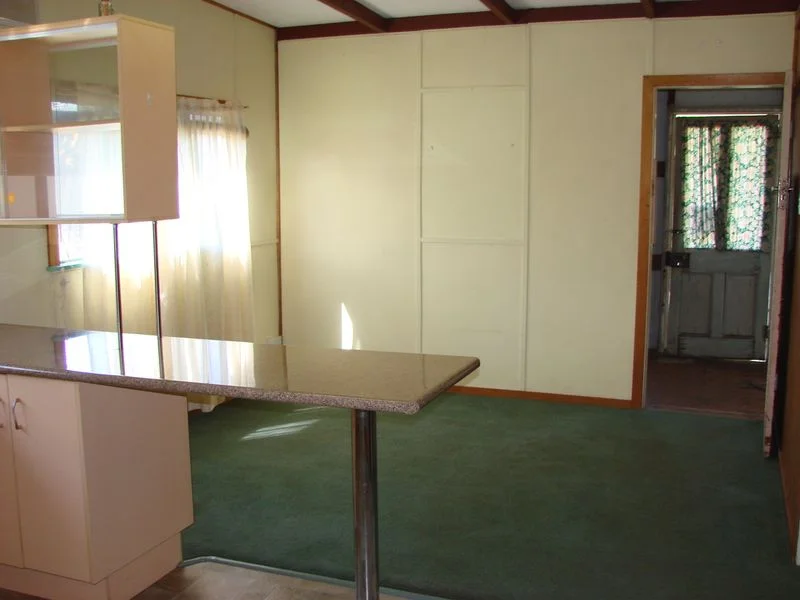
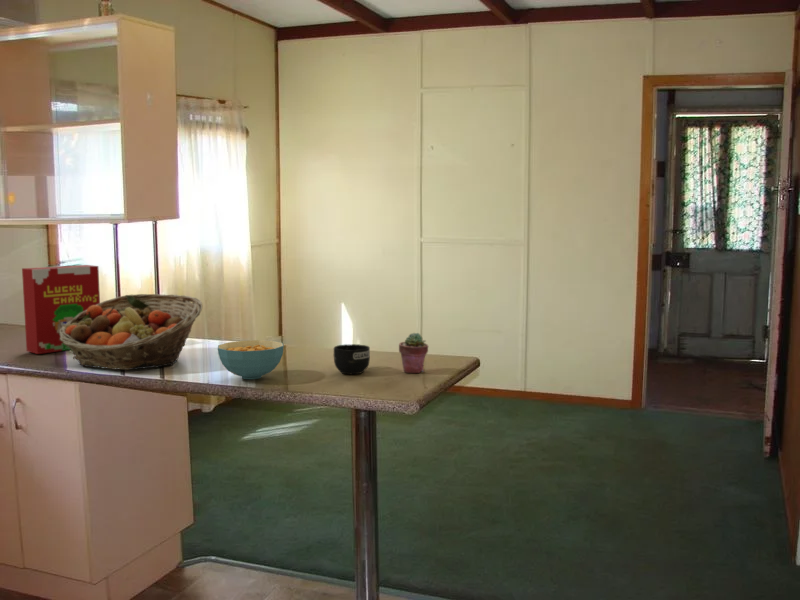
+ potted succulent [398,332,429,374]
+ cereal bowl [217,339,285,380]
+ mug [333,343,371,375]
+ cereal box [21,264,101,355]
+ fruit basket [59,293,203,371]
